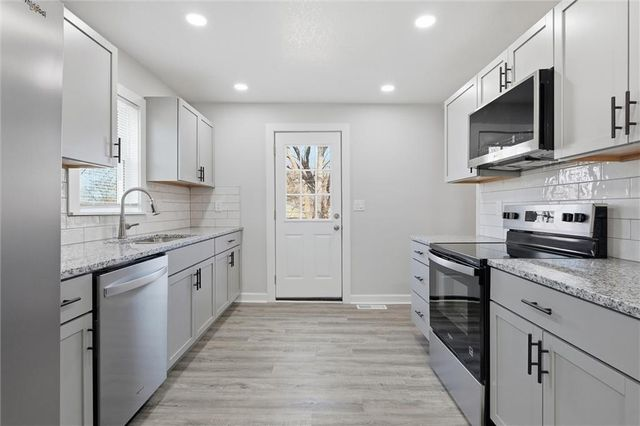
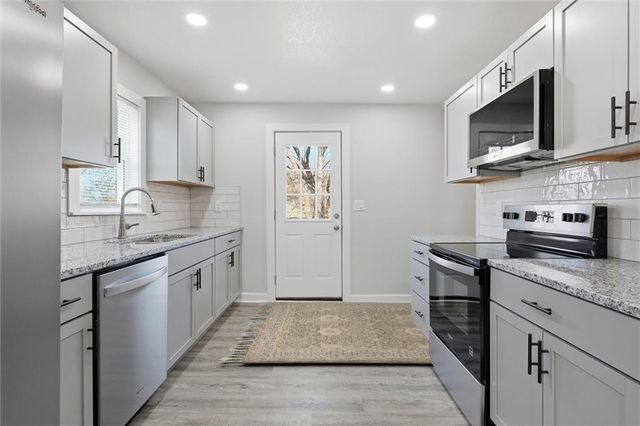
+ rug [217,301,432,364]
